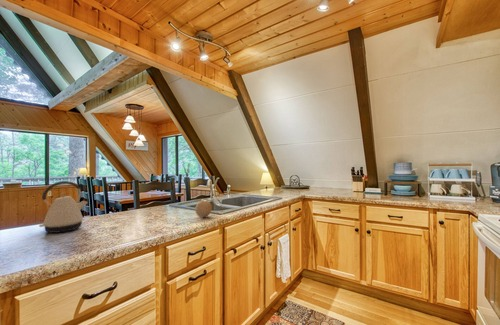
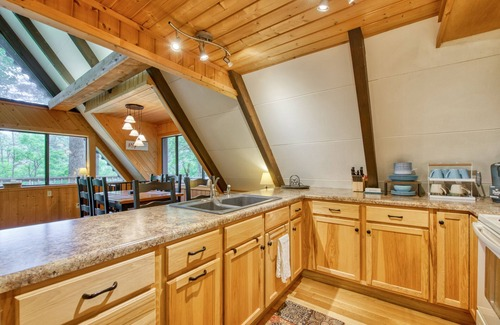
- kettle [38,180,89,234]
- fruit [194,200,213,218]
